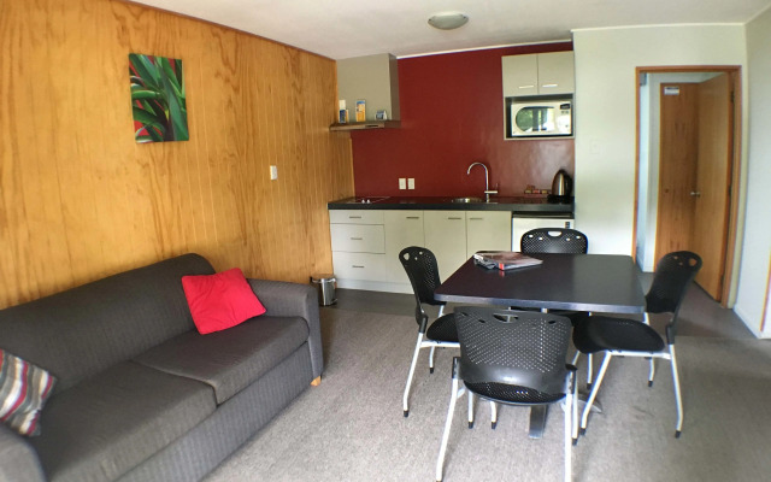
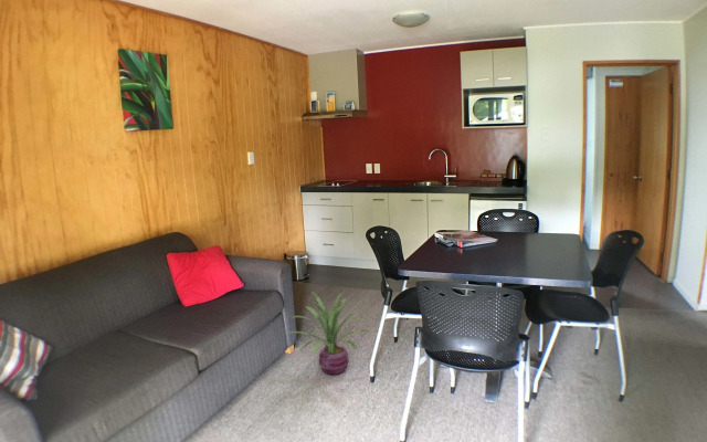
+ decorative plant [281,290,372,376]
